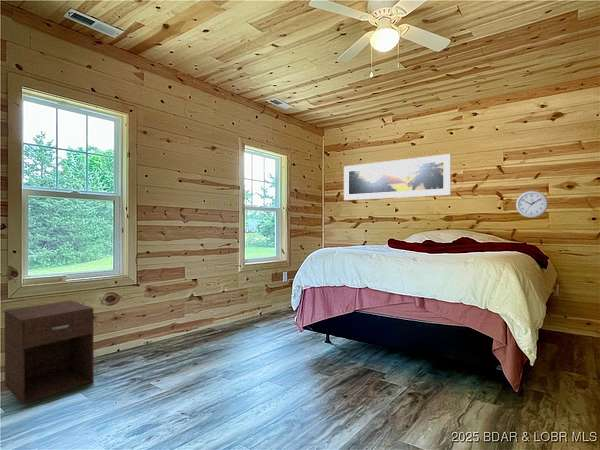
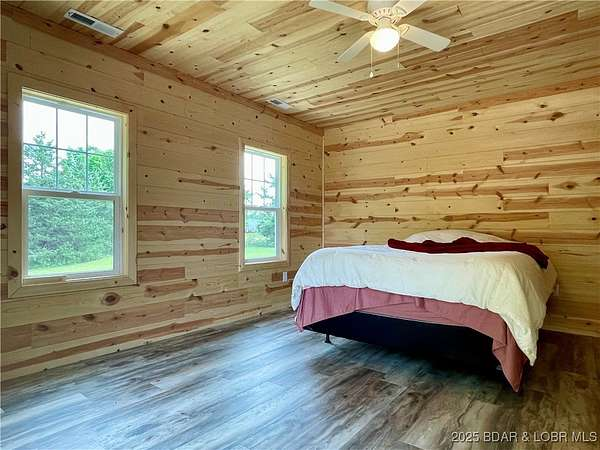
- nightstand [4,299,95,405]
- wall clock [515,190,549,219]
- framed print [343,153,452,201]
